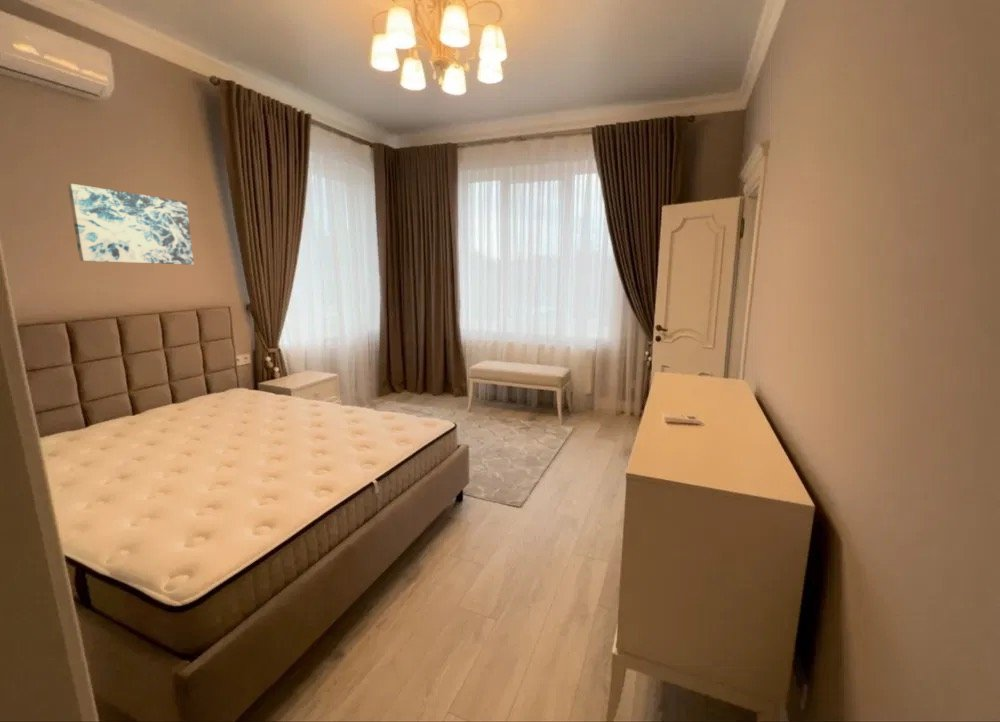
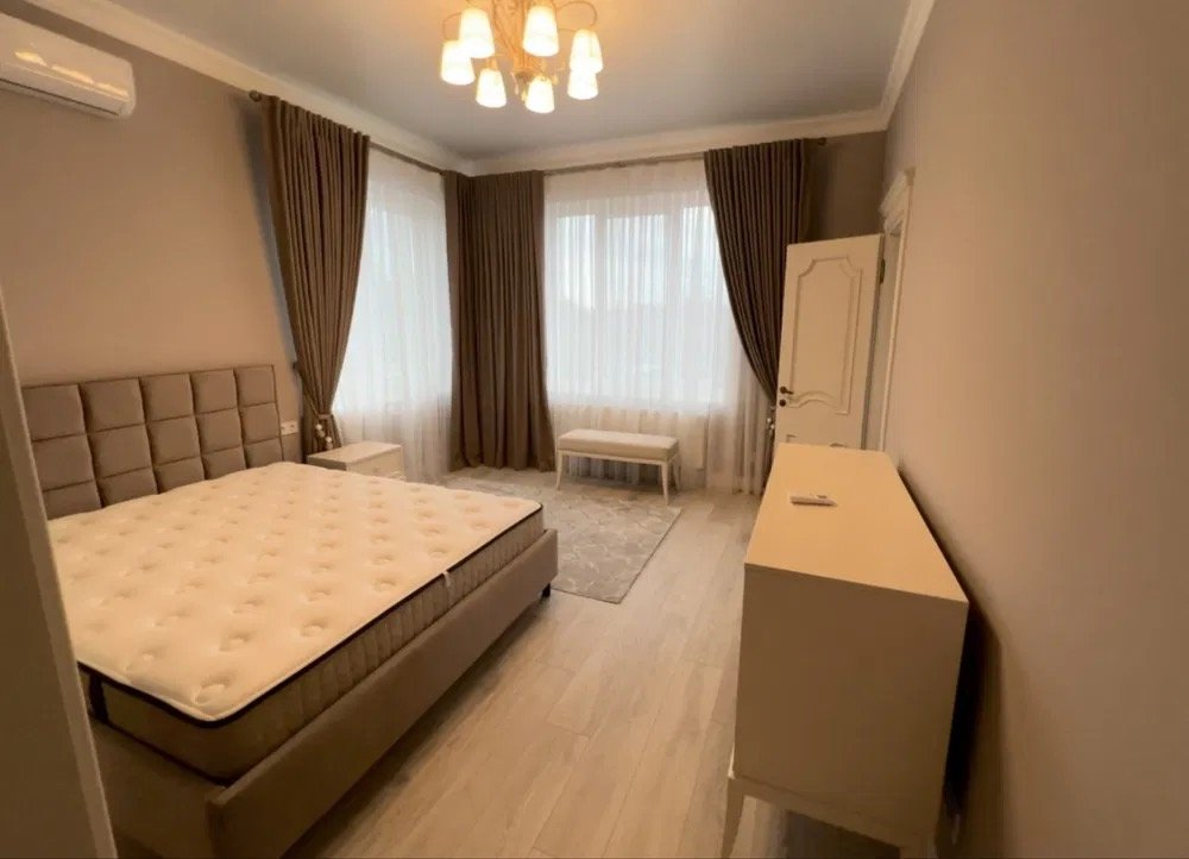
- wall art [67,183,195,265]
